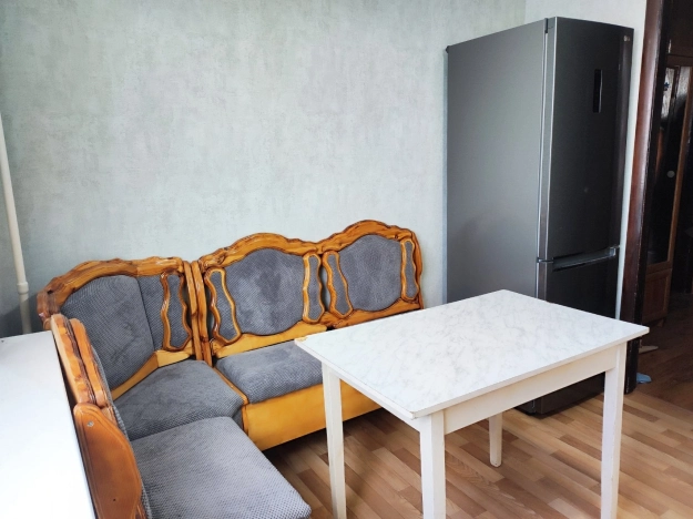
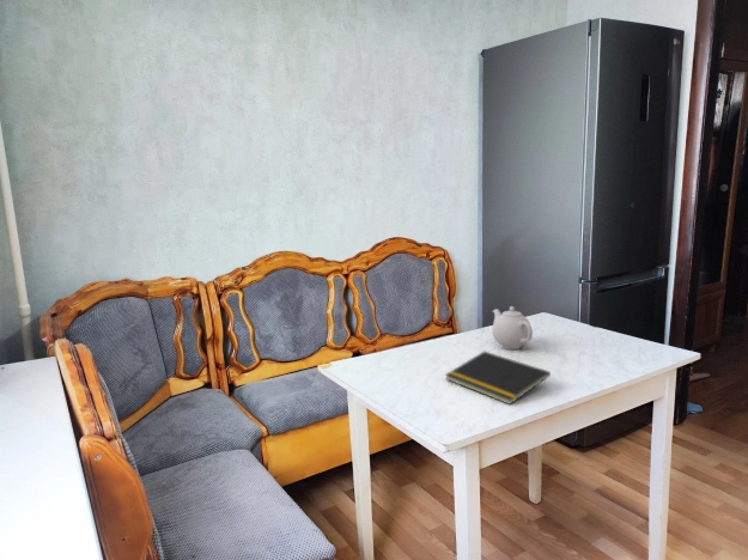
+ notepad [444,351,552,406]
+ teapot [492,305,534,351]
